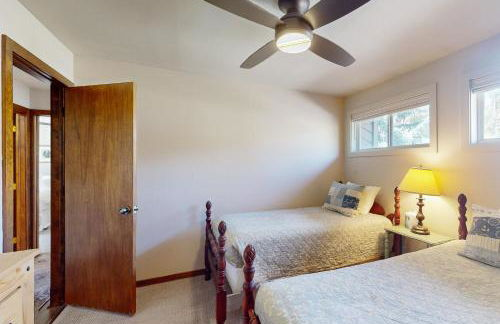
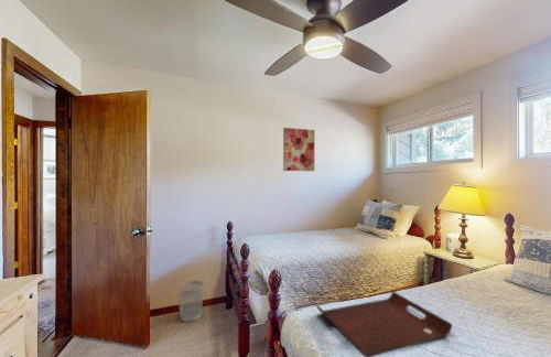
+ wastebasket [176,280,205,323]
+ wall art [282,127,315,172]
+ serving tray [315,290,453,357]
